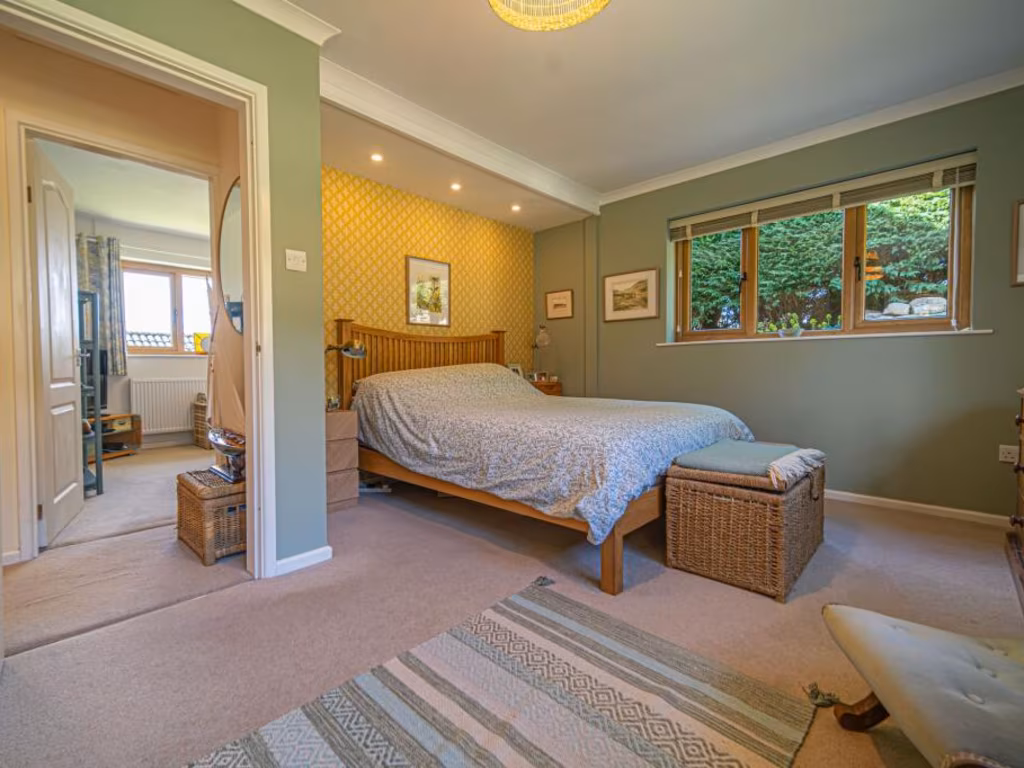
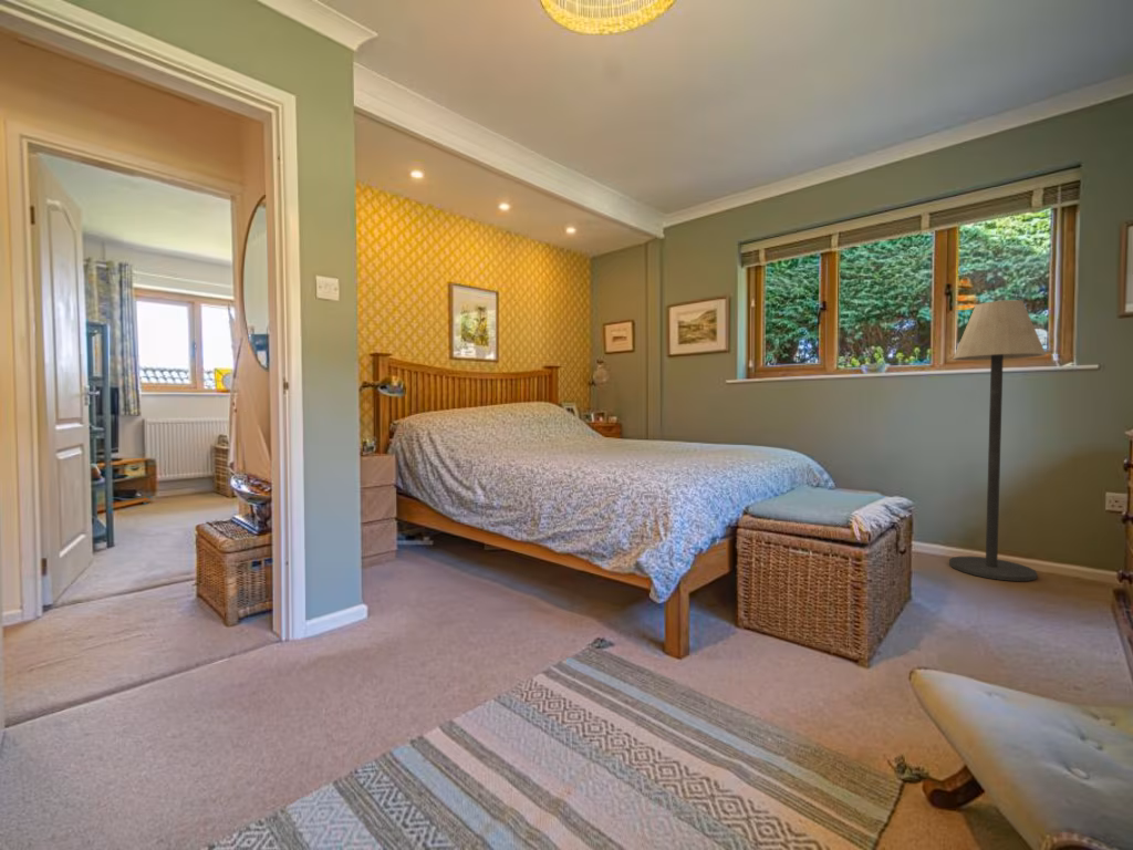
+ floor lamp [948,299,1047,582]
